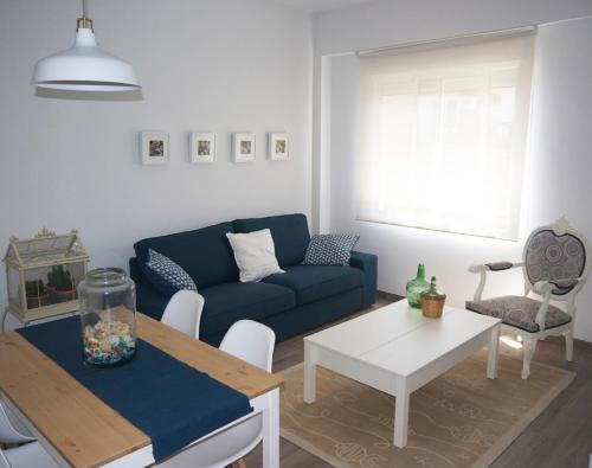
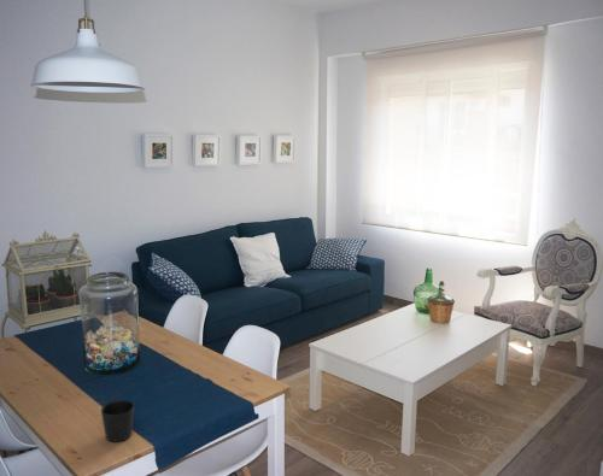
+ cup [100,399,135,443]
